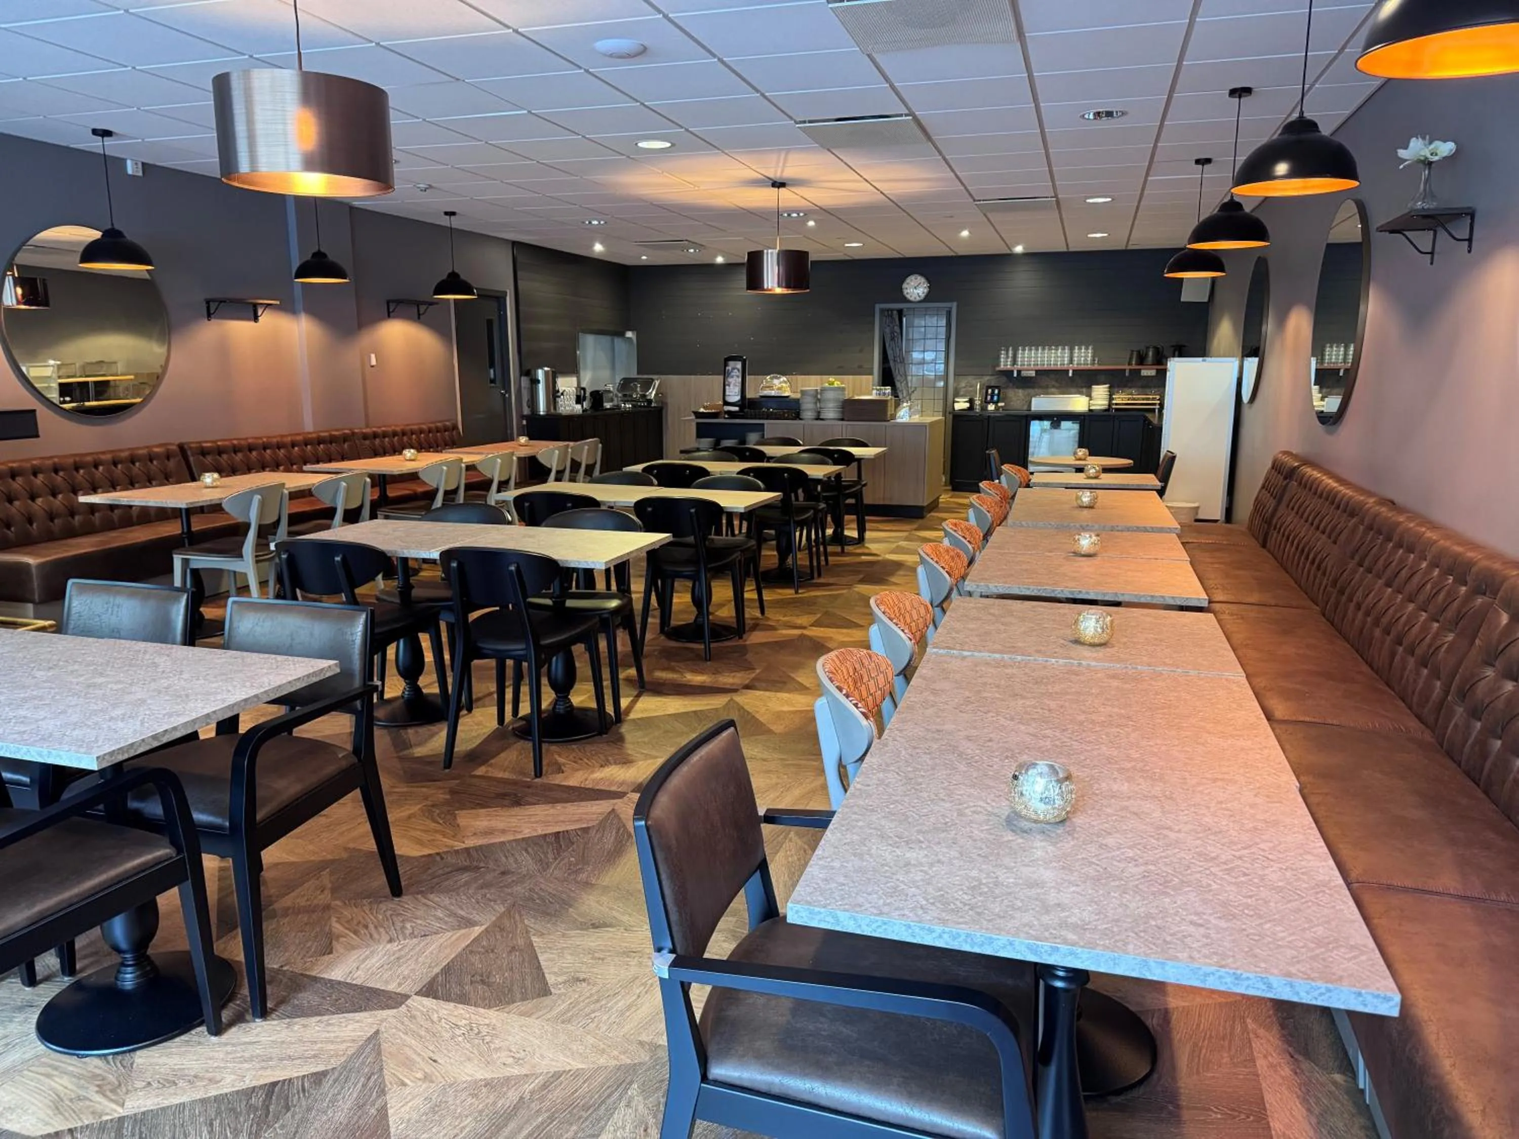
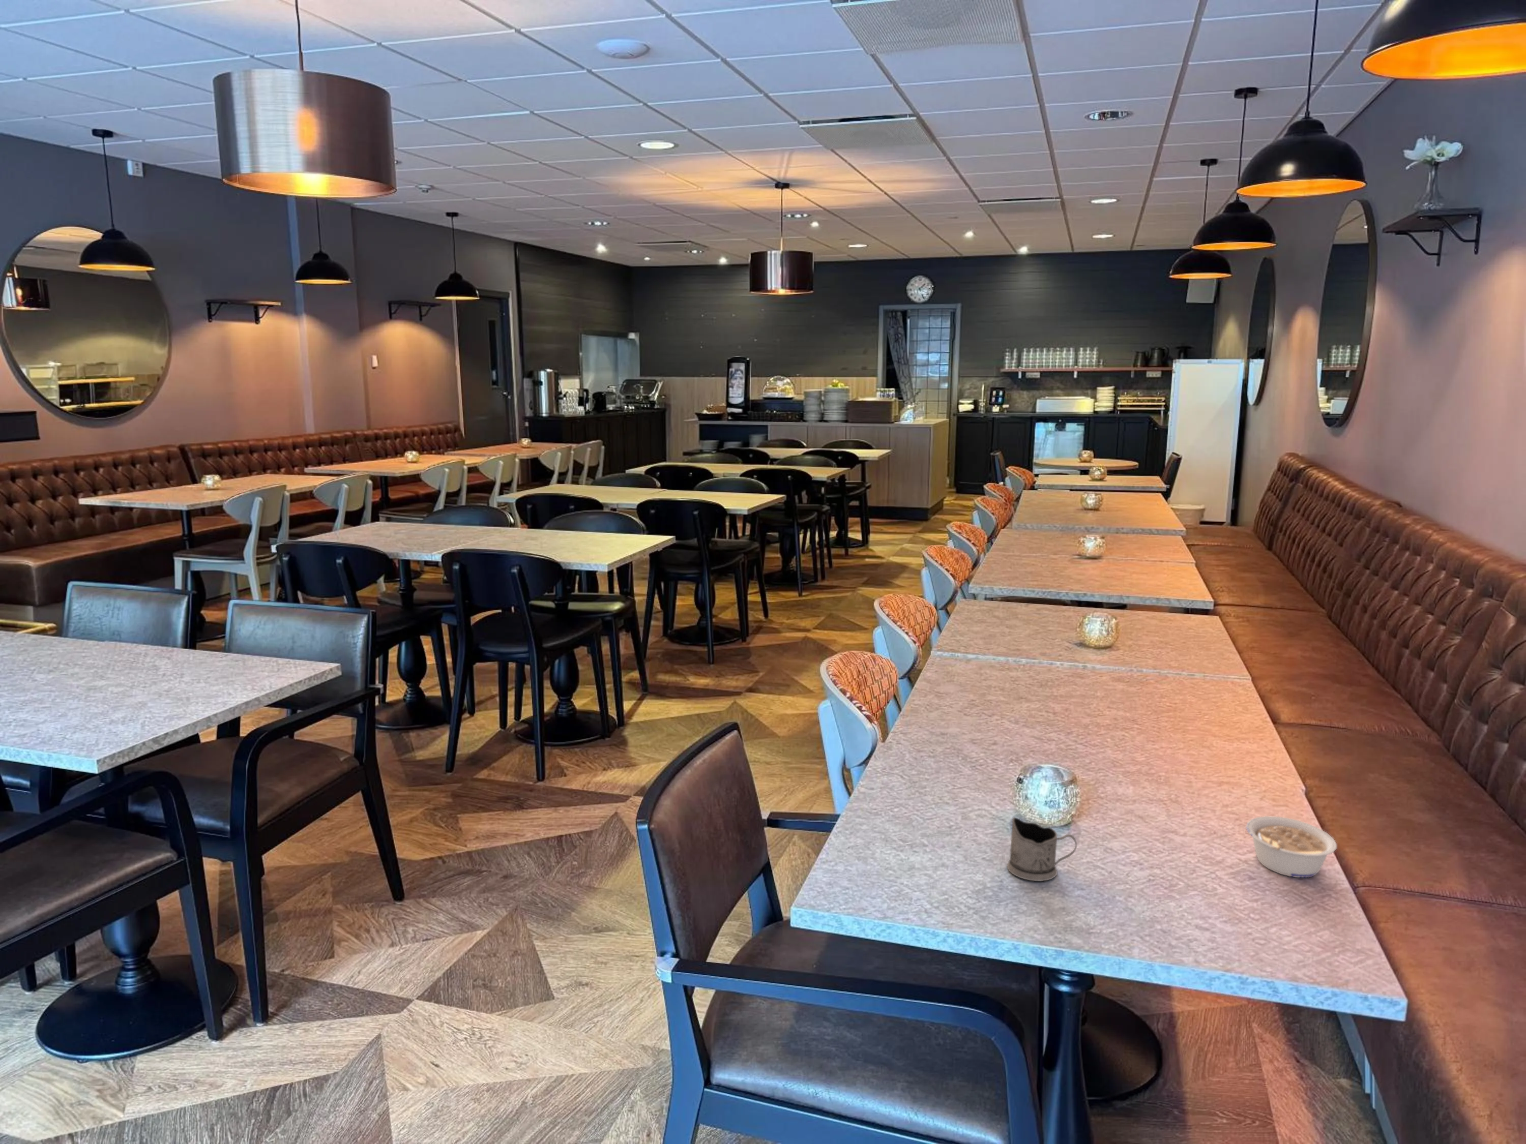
+ tea glass holder [1006,817,1078,882]
+ legume [1246,816,1337,878]
